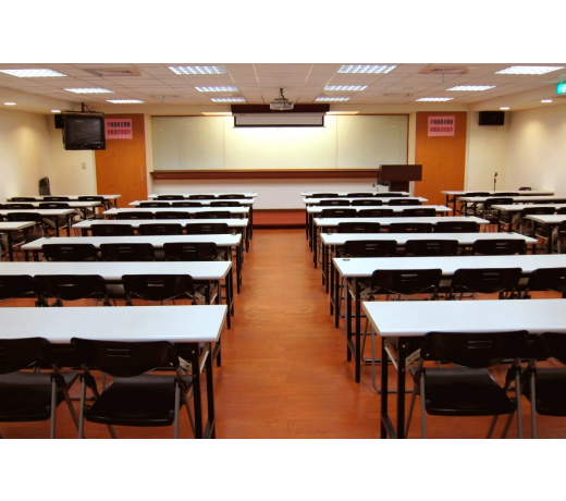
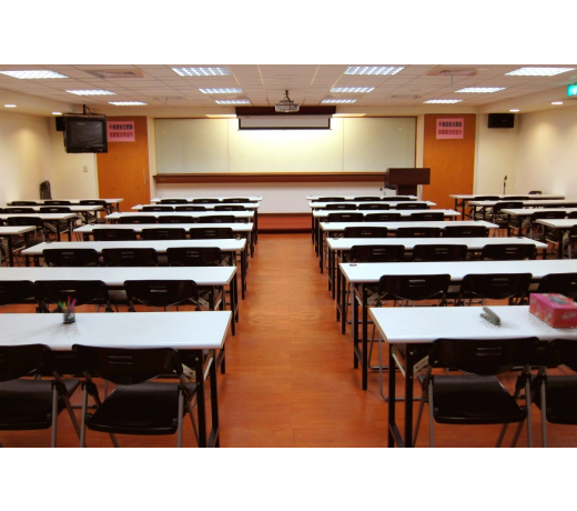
+ pen holder [58,295,78,324]
+ stapler [478,305,502,325]
+ tissue box [528,292,577,329]
